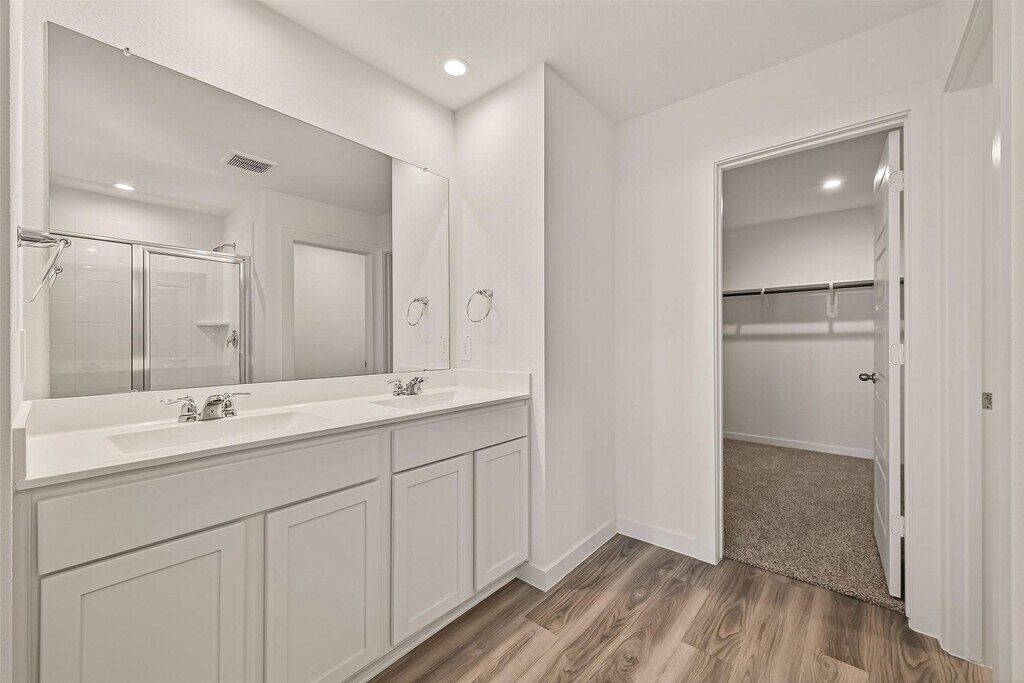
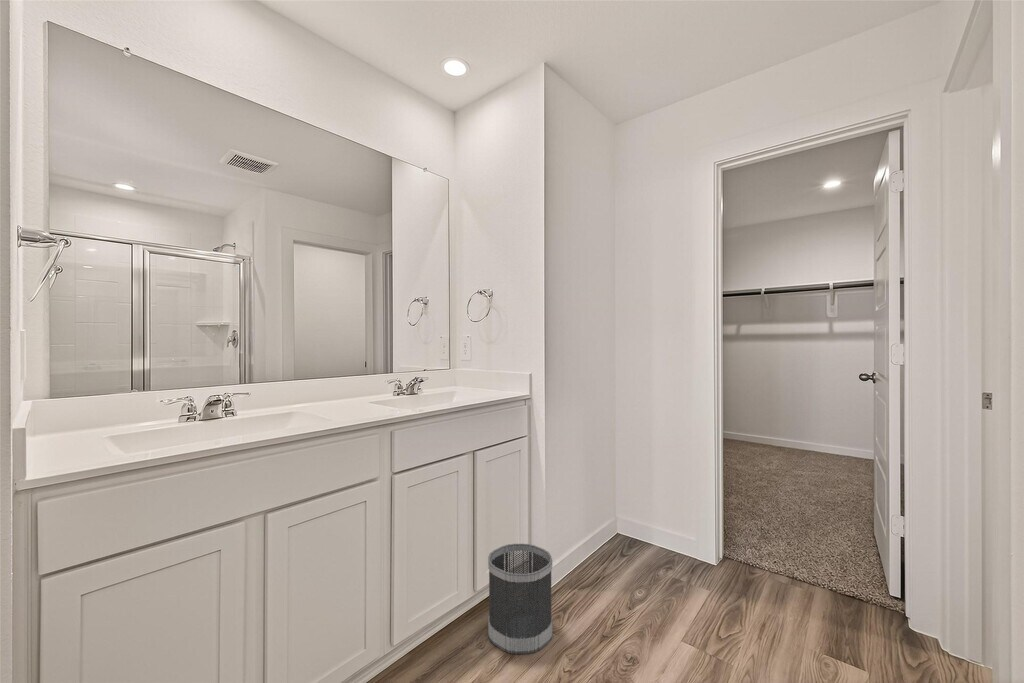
+ wastebasket [487,543,553,655]
